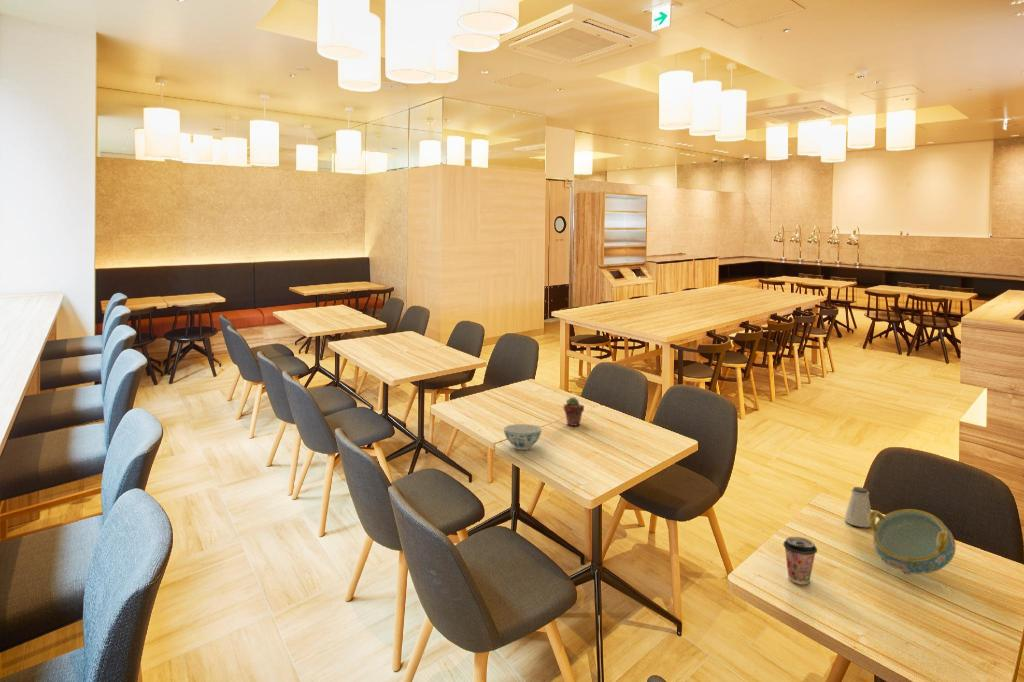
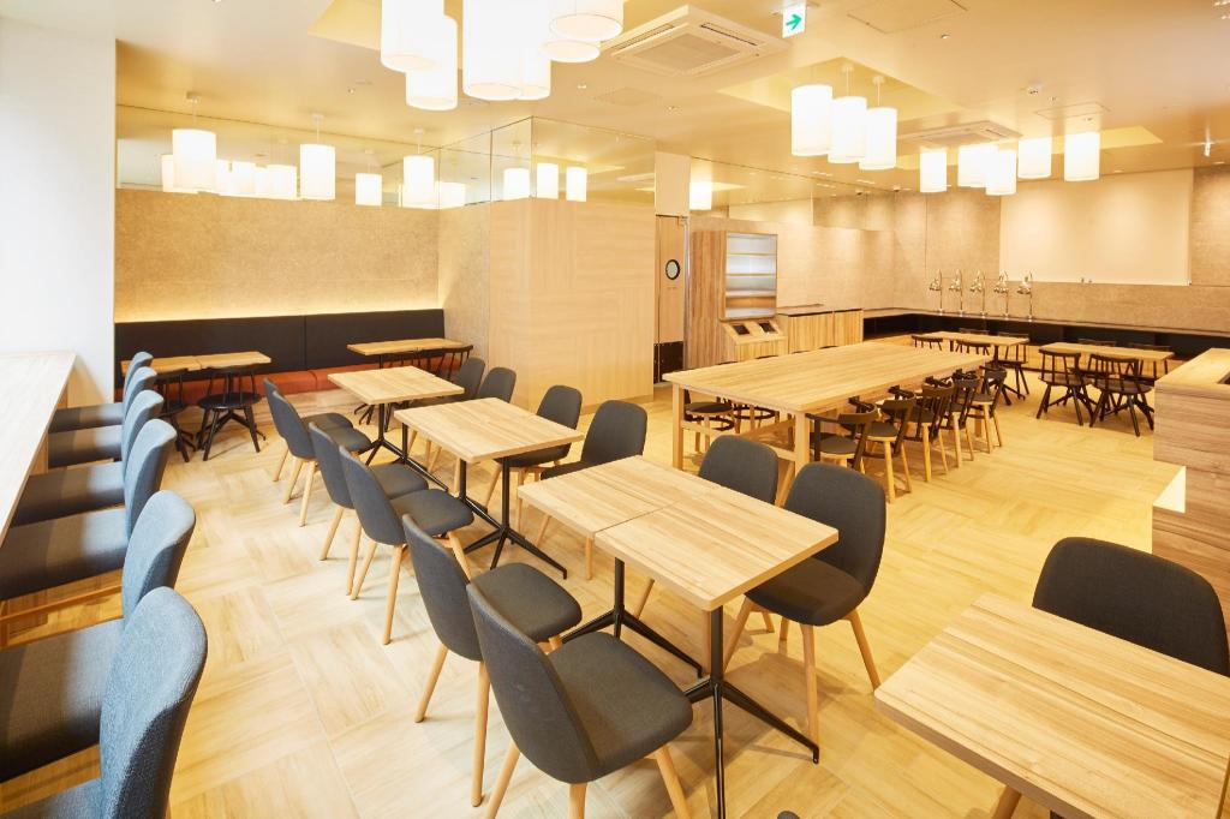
- saltshaker [843,486,872,528]
- potted succulent [563,396,585,427]
- chinaware [503,423,543,451]
- decorative bowl [868,508,957,576]
- coffee cup [782,536,818,586]
